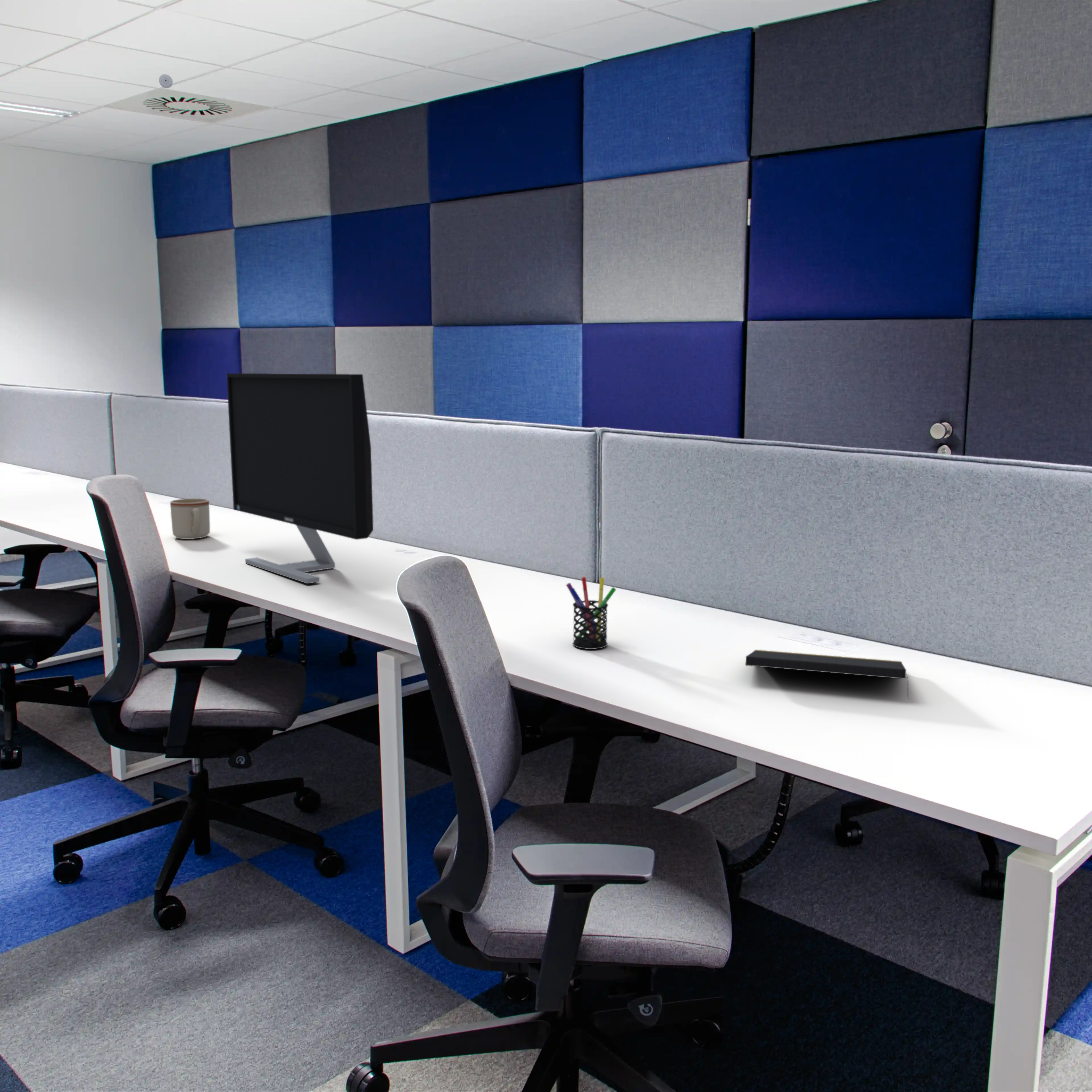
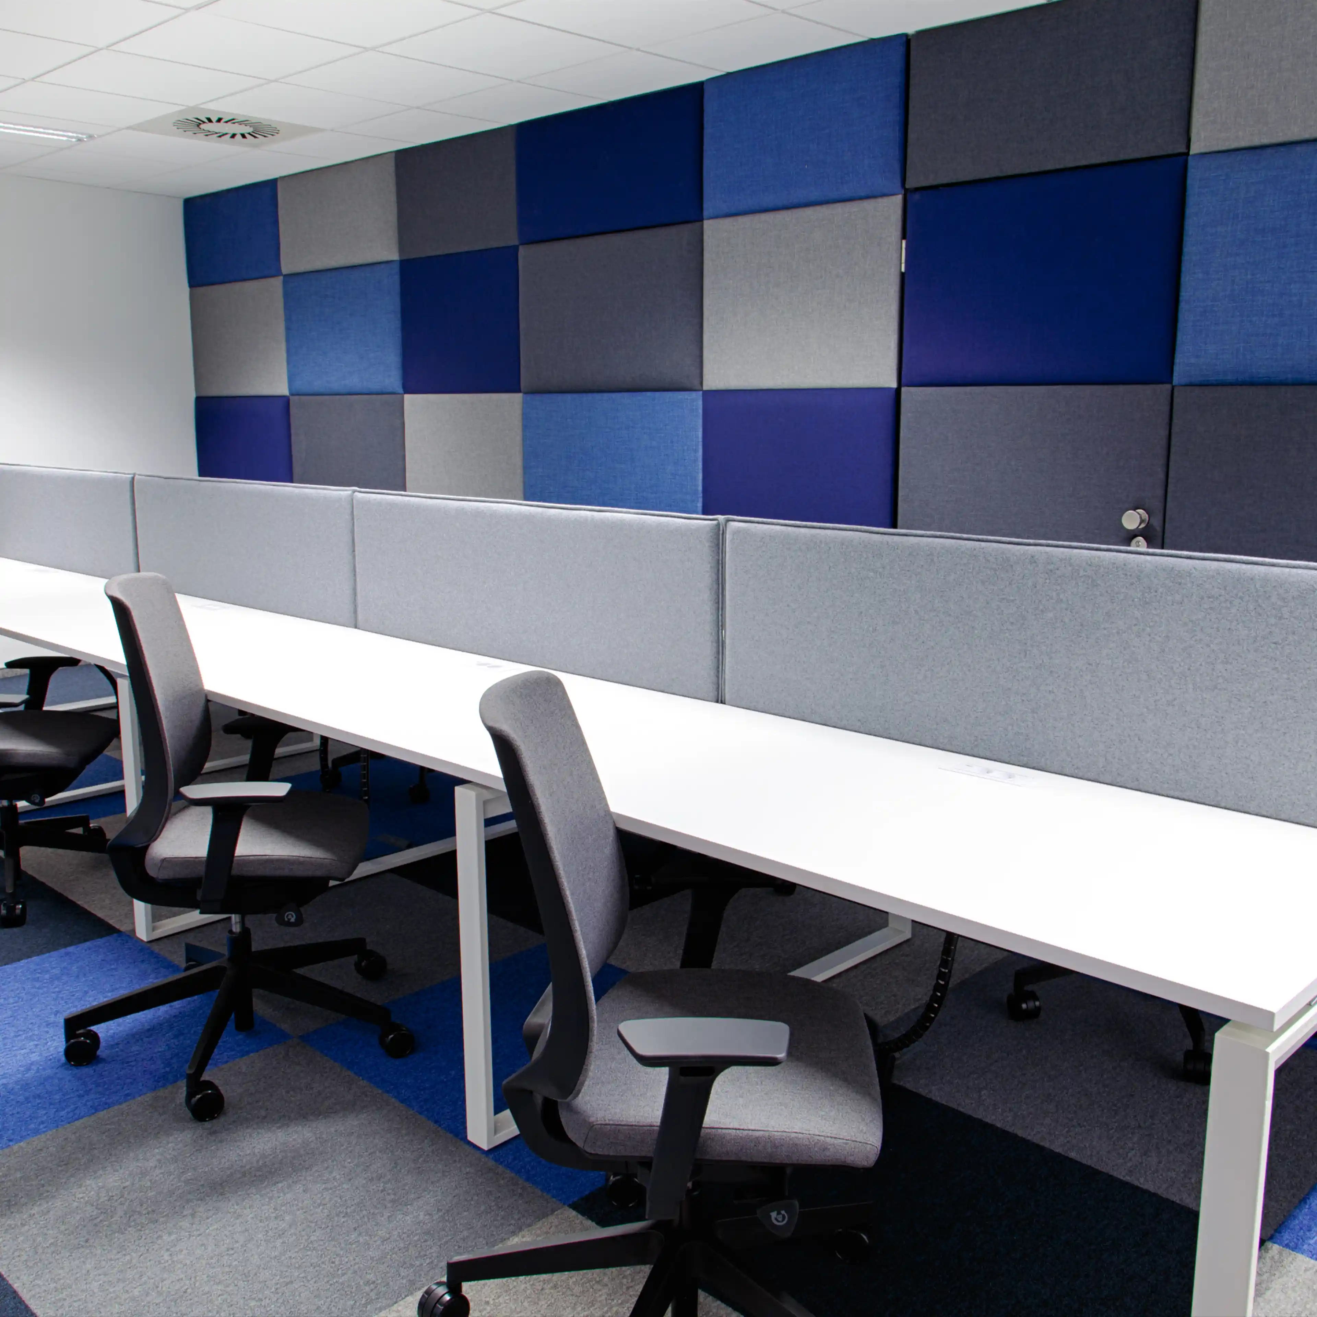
- smoke detector [158,74,173,89]
- mug [170,498,210,539]
- notepad [745,650,909,700]
- monitor [226,373,374,584]
- pen holder [566,577,617,650]
